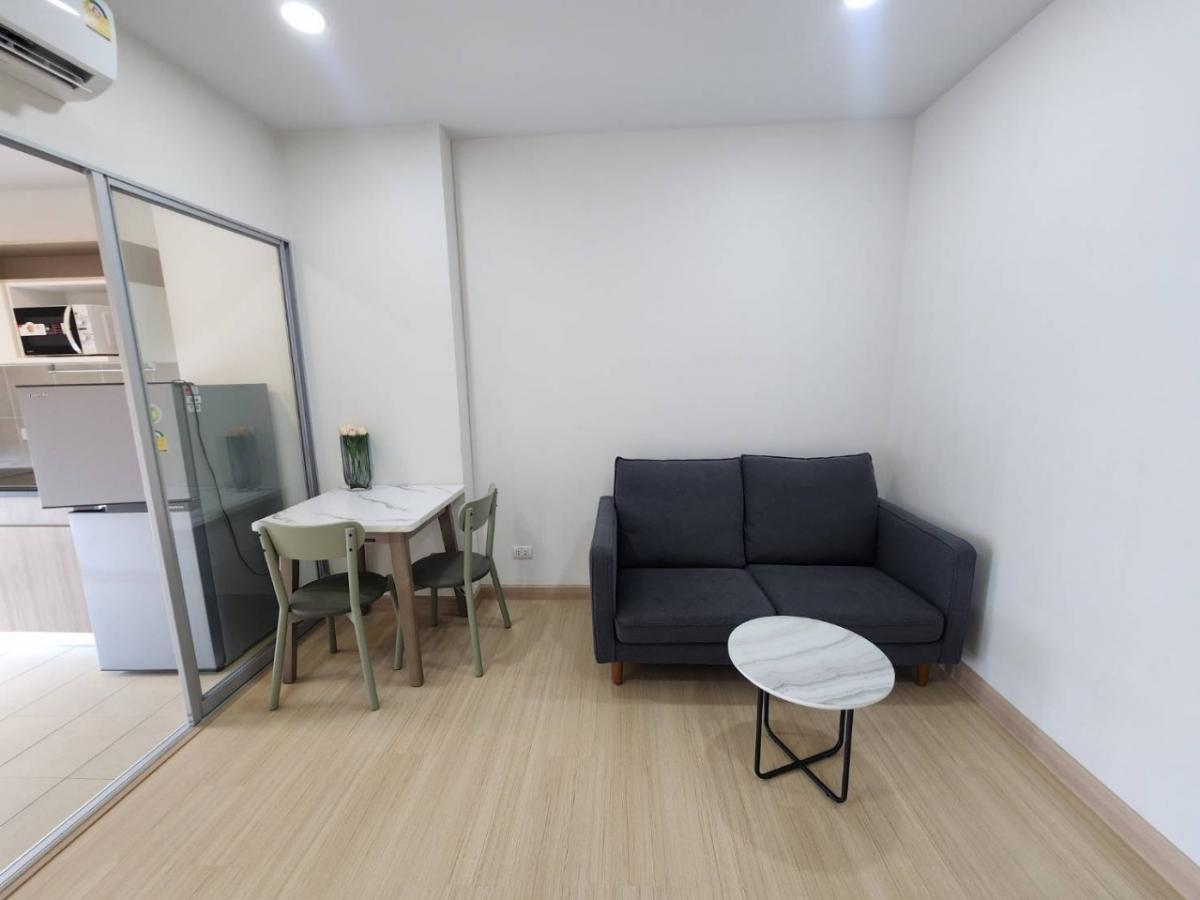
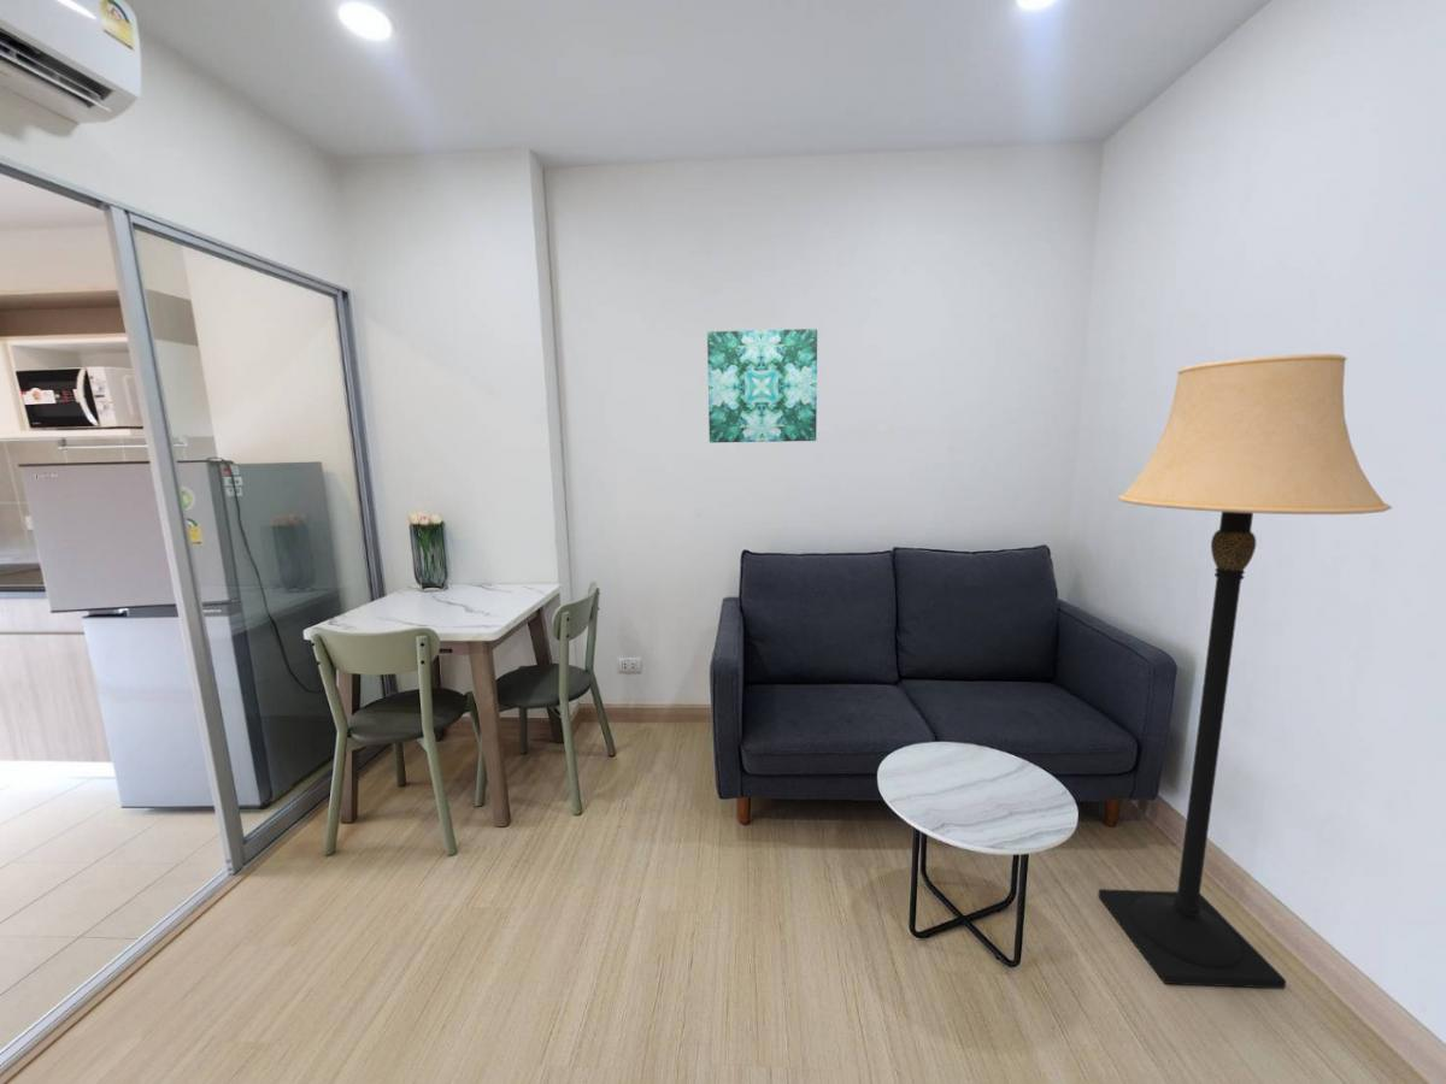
+ wall art [706,328,818,444]
+ lamp [1098,353,1393,990]
